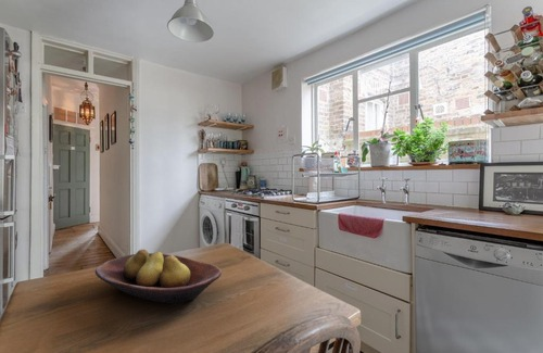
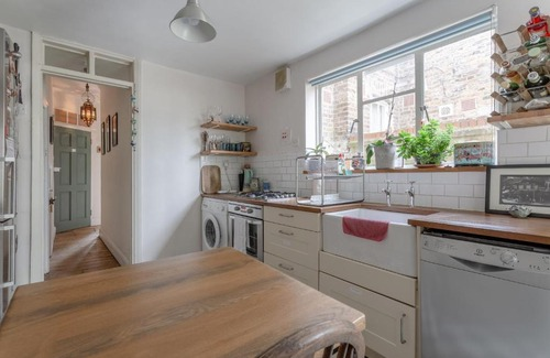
- fruit bowl [94,249,223,305]
